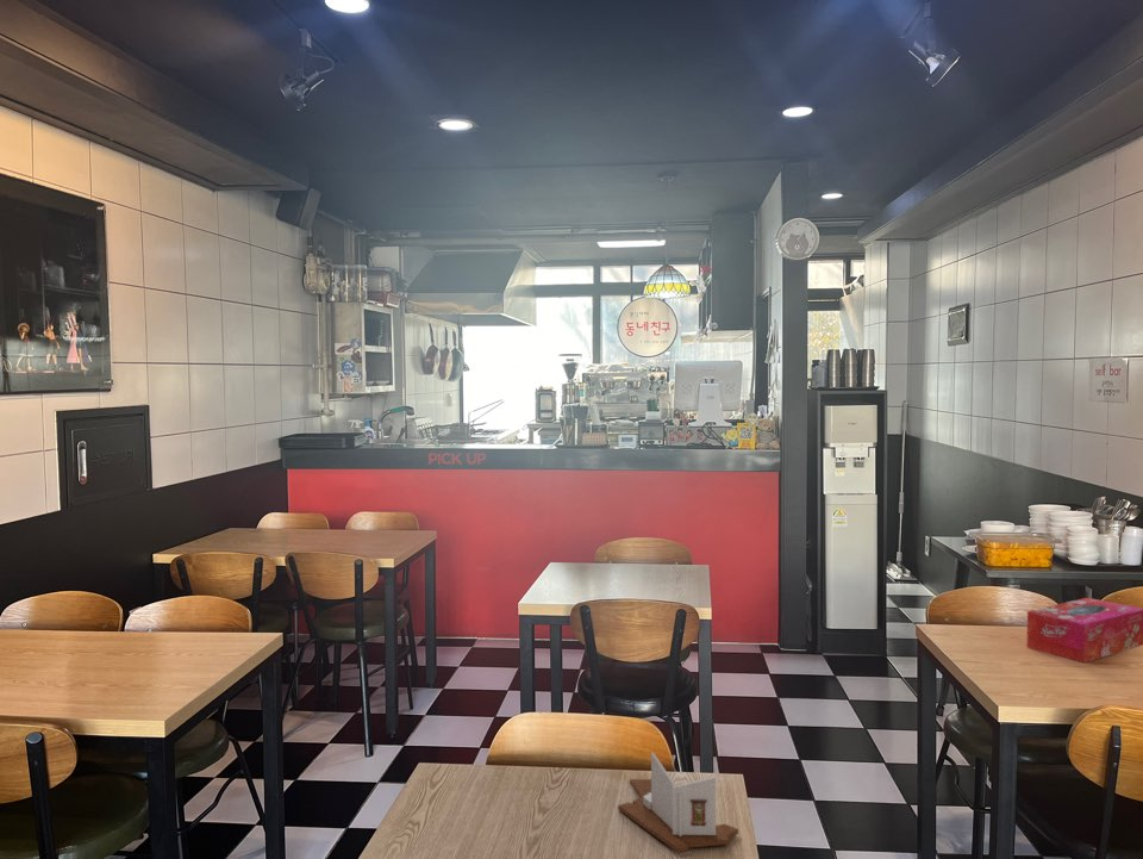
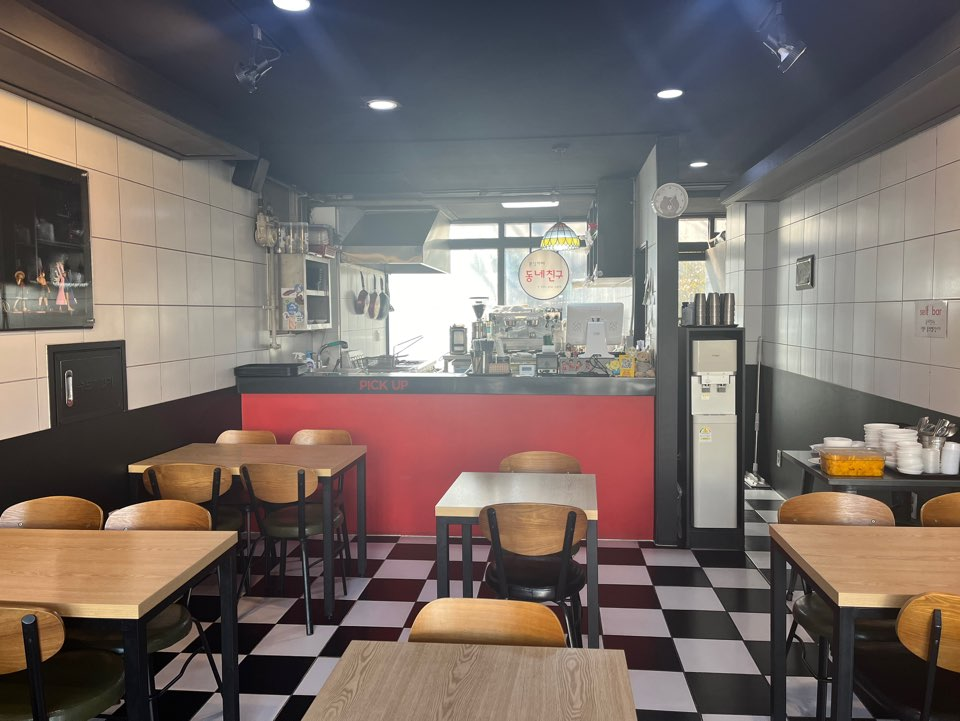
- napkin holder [617,752,739,854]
- tissue box [1025,597,1143,664]
